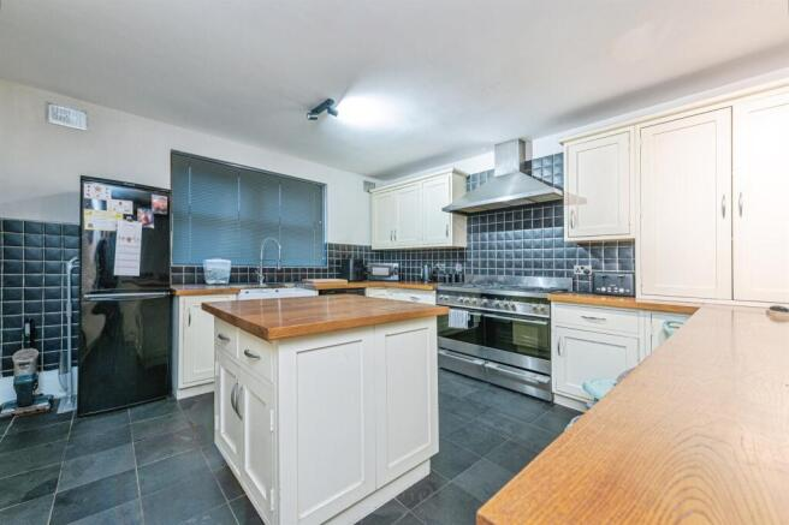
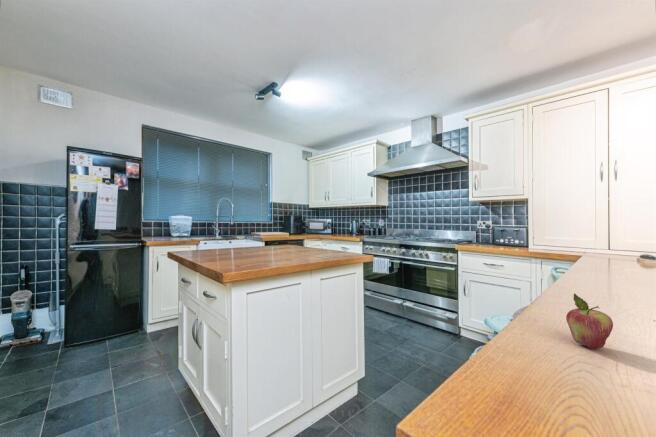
+ fruit [565,293,614,349]
